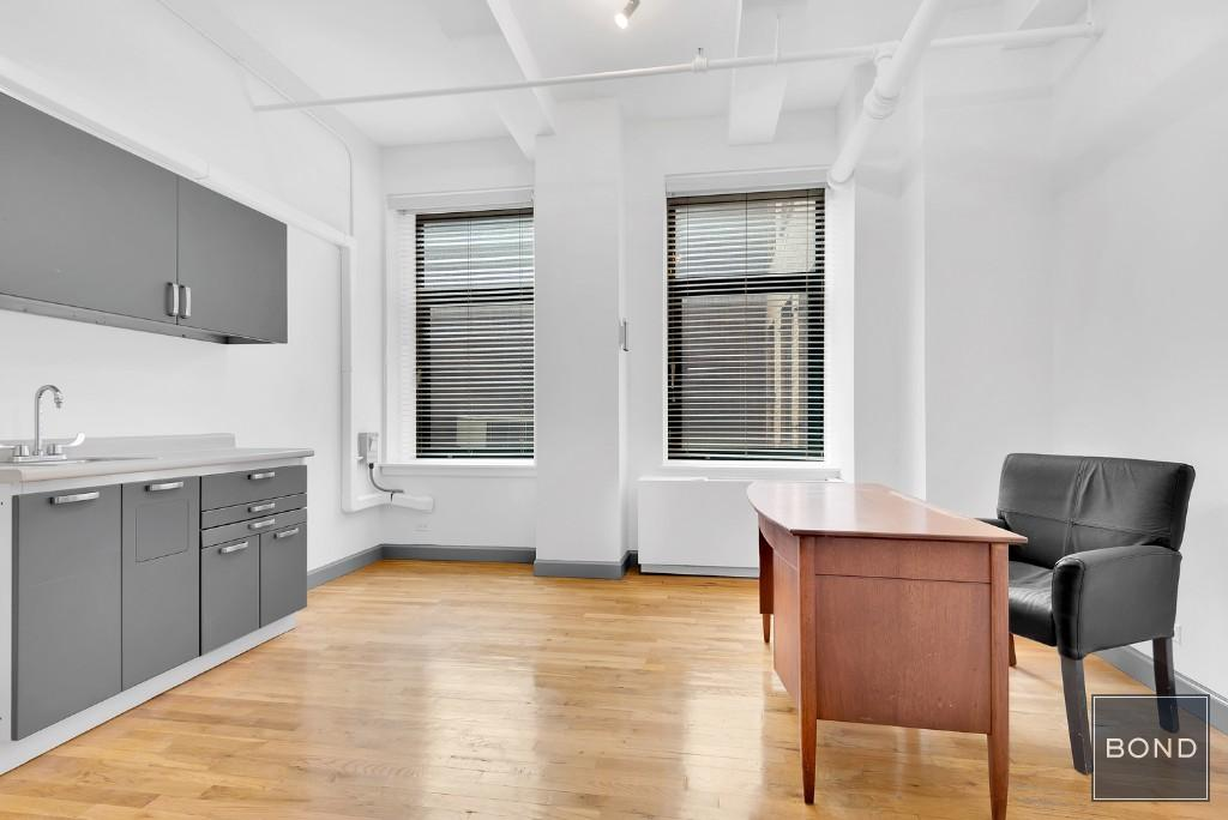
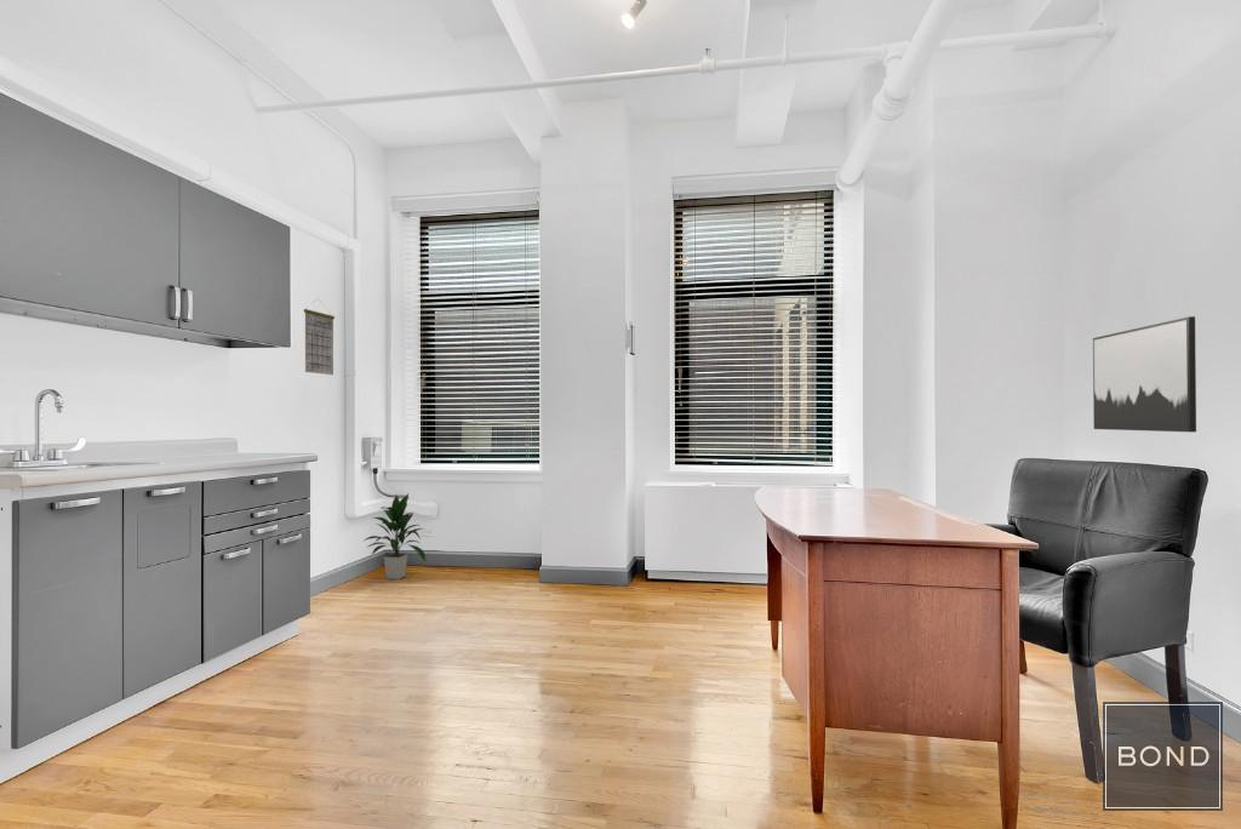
+ calendar [303,298,336,376]
+ indoor plant [361,492,428,581]
+ wall art [1092,315,1197,433]
